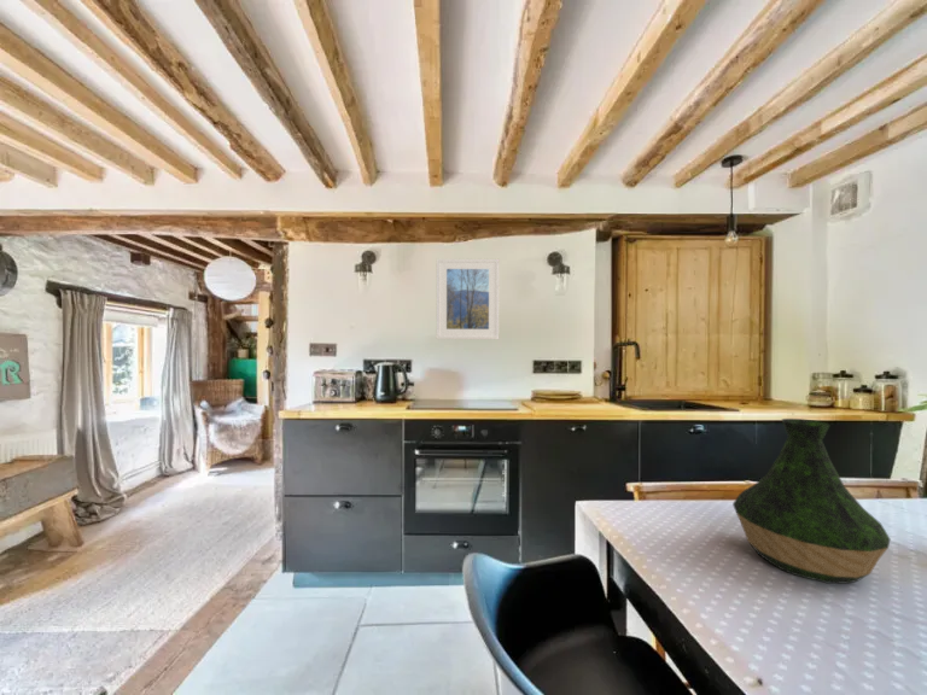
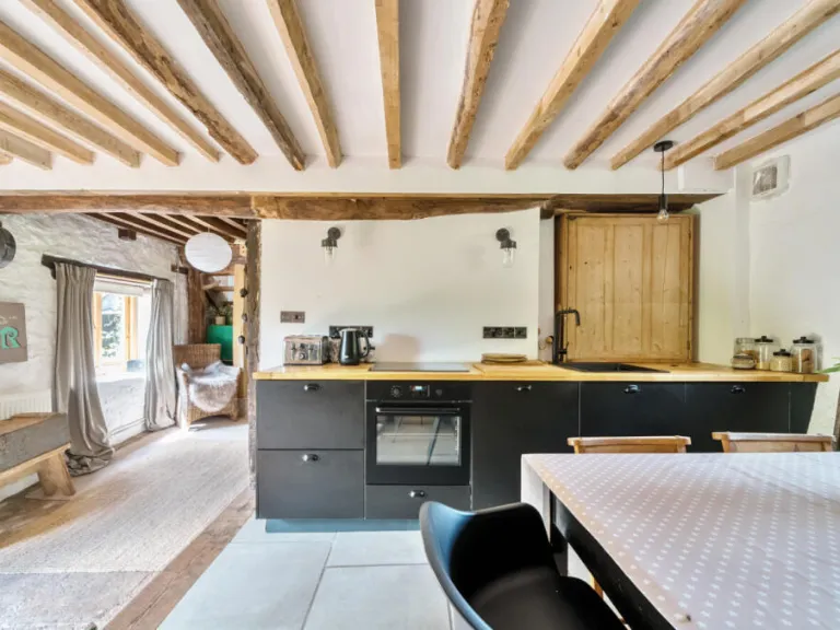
- vase [731,417,891,585]
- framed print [435,257,501,340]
